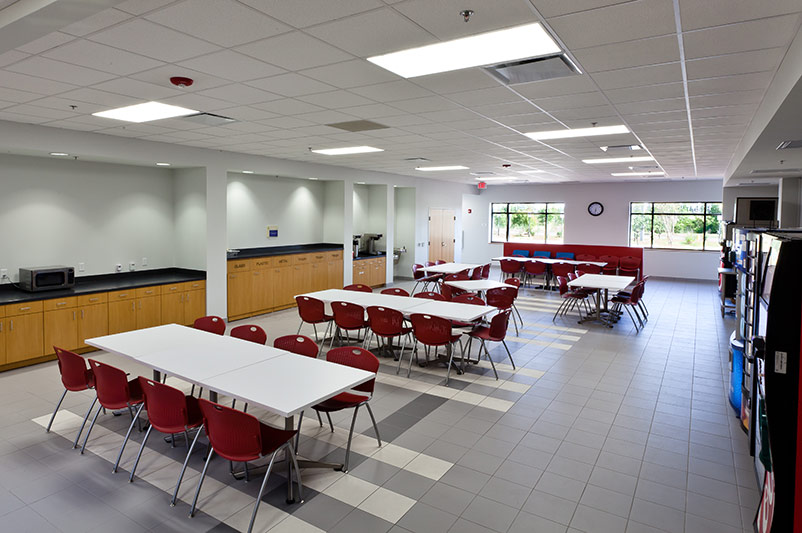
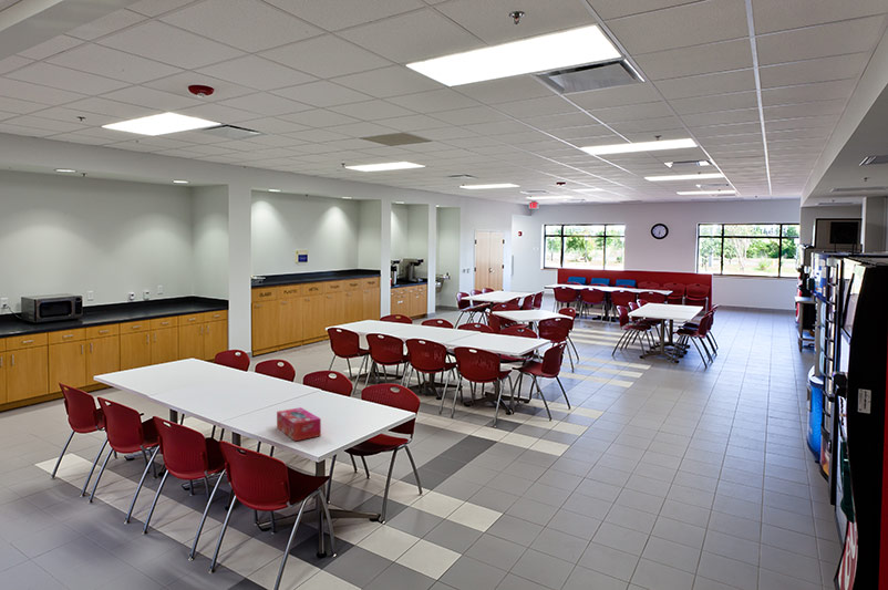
+ tissue box [276,406,322,442]
